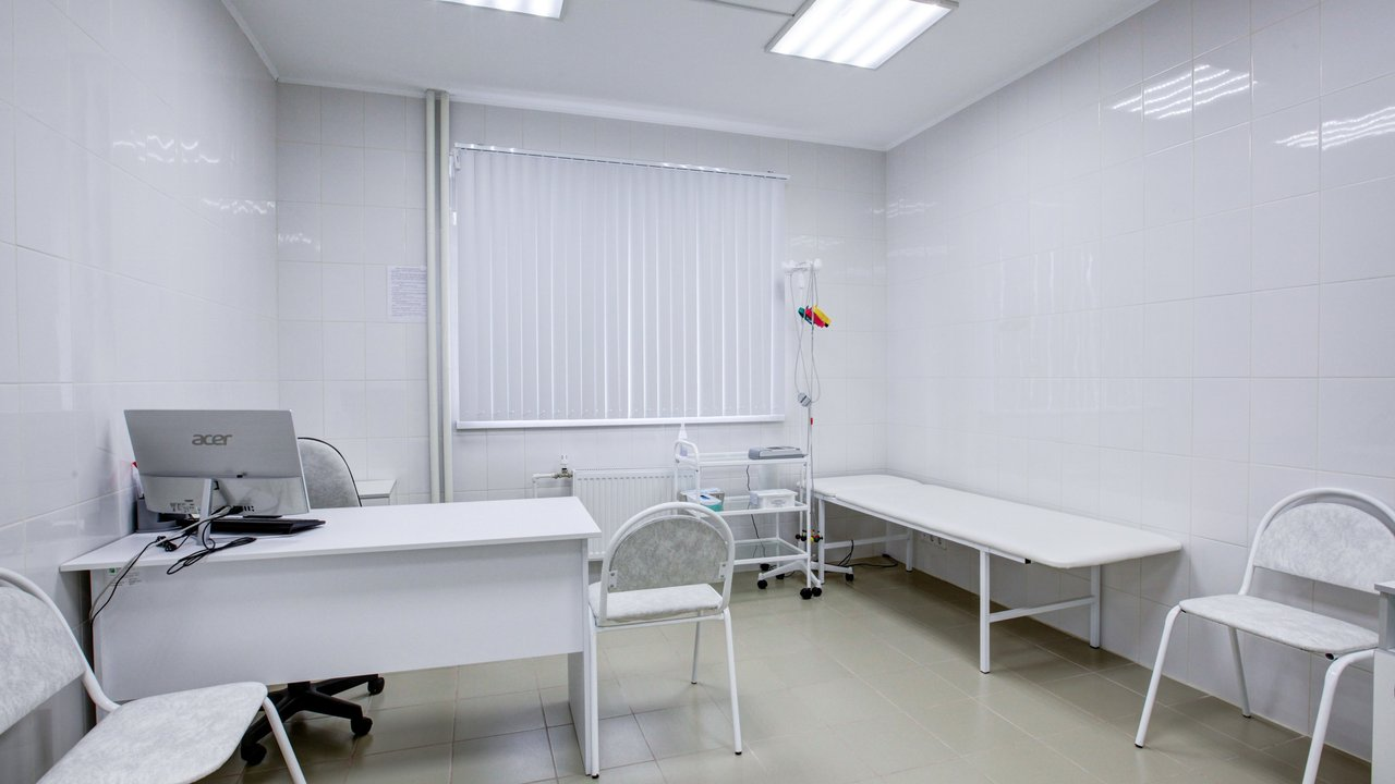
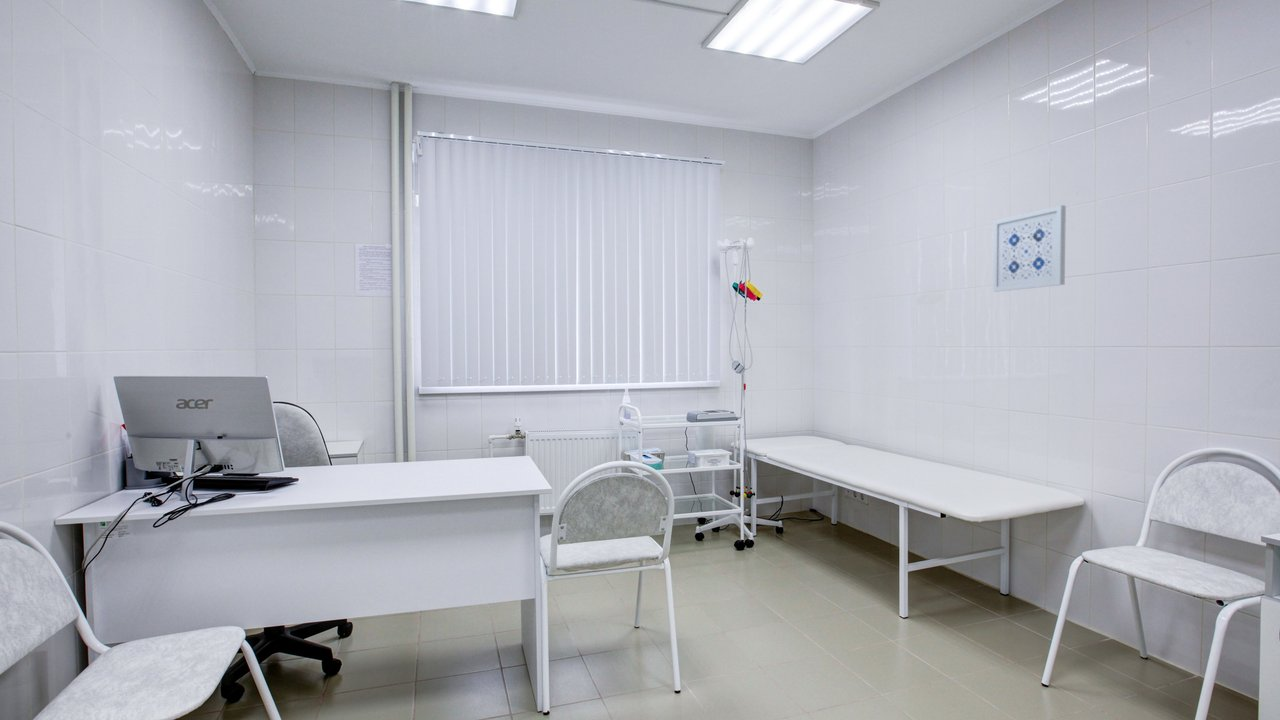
+ wall art [992,204,1067,293]
